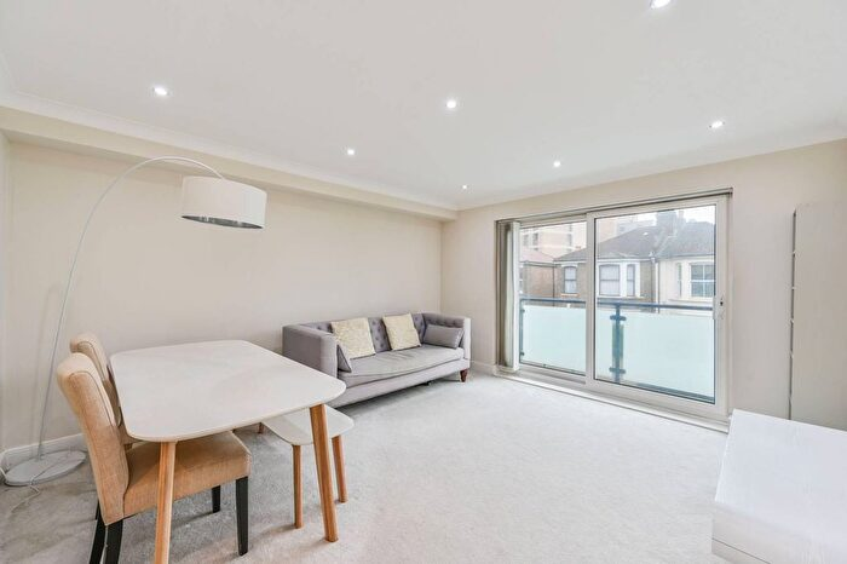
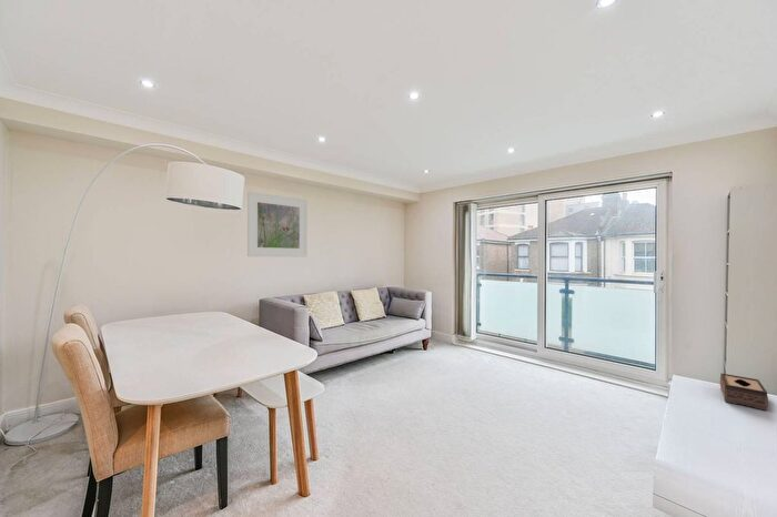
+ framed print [246,191,309,257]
+ tissue box [719,373,769,412]
